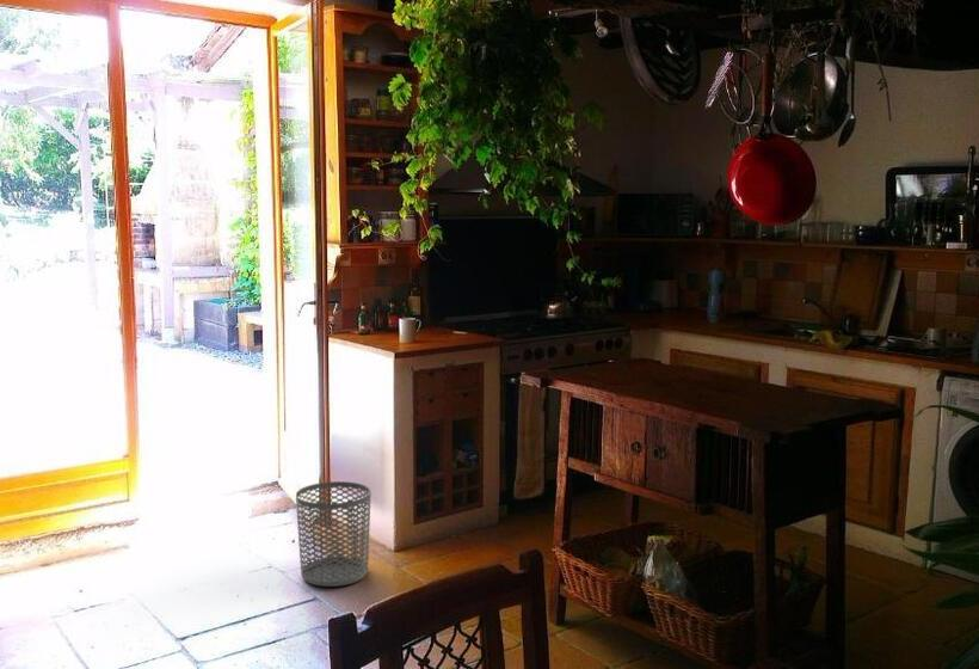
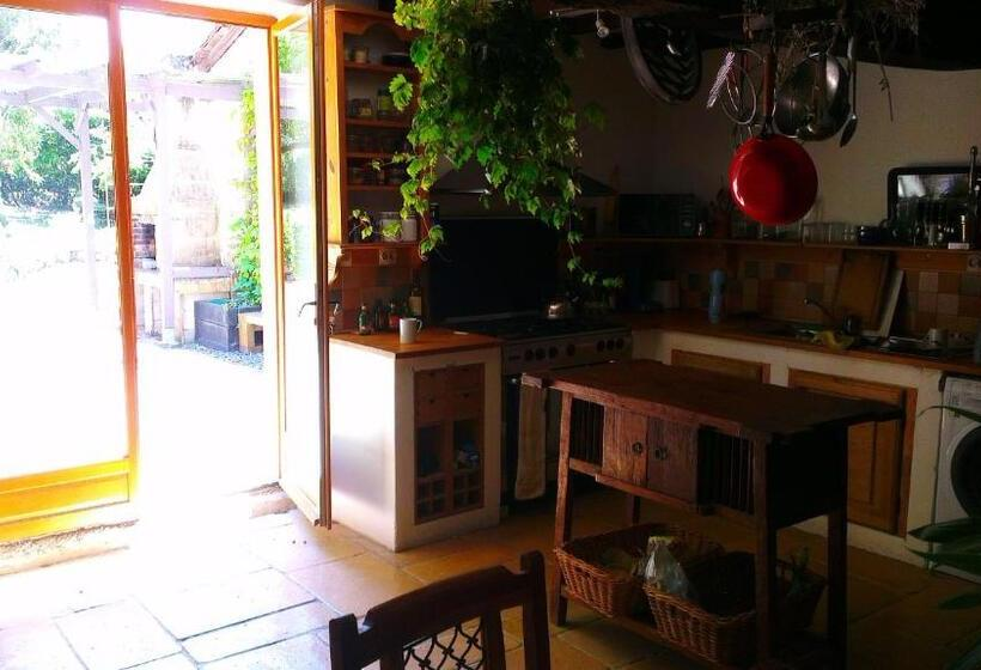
- waste bin [295,480,372,588]
